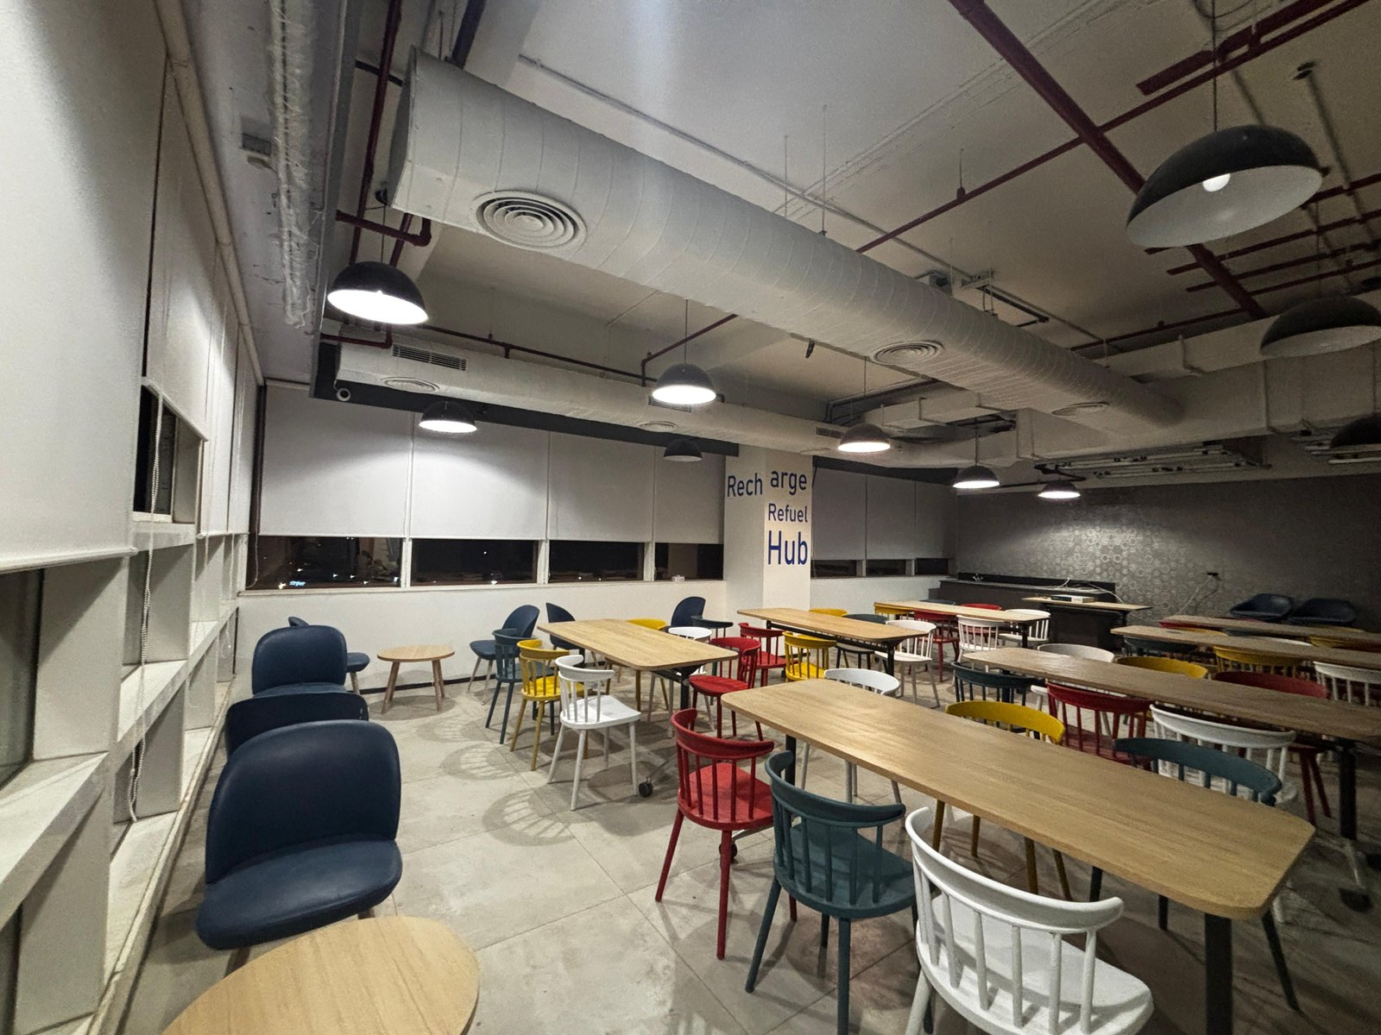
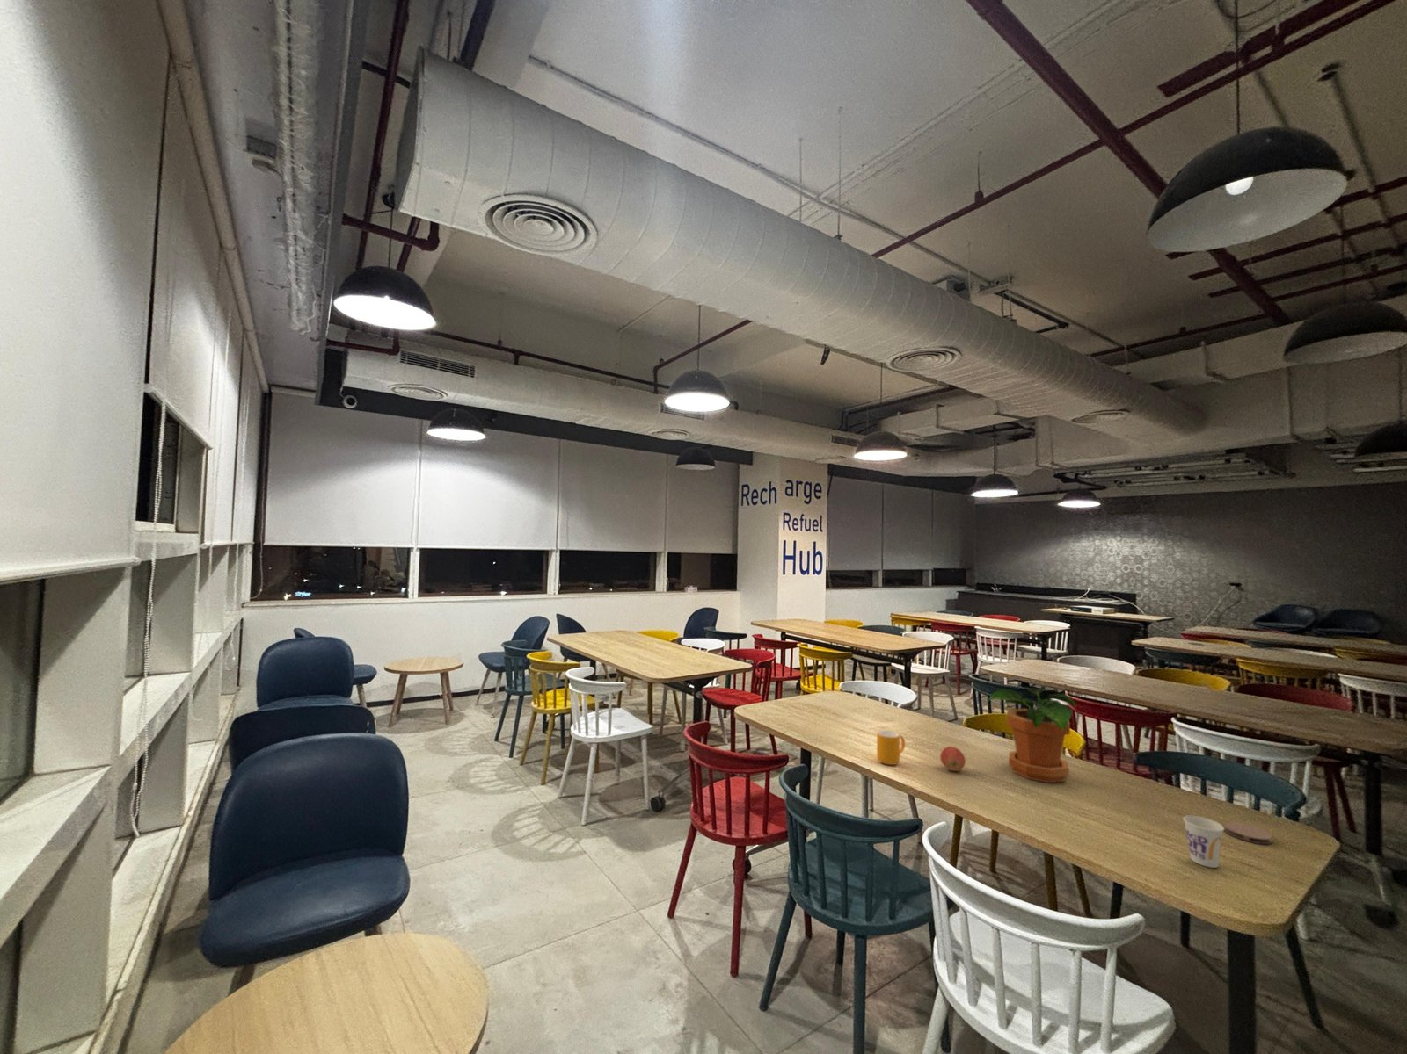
+ potted plant [987,686,1077,784]
+ apple [939,746,966,772]
+ cup [1182,815,1224,869]
+ mug [876,728,906,766]
+ coaster [1222,822,1273,845]
